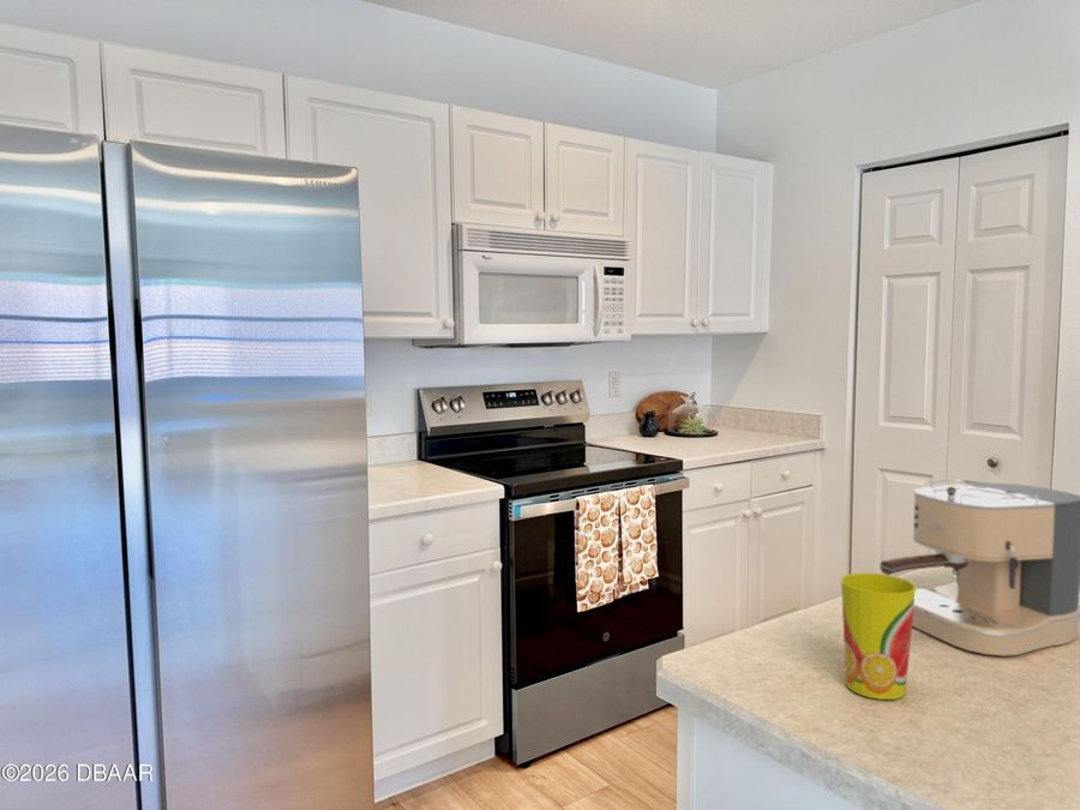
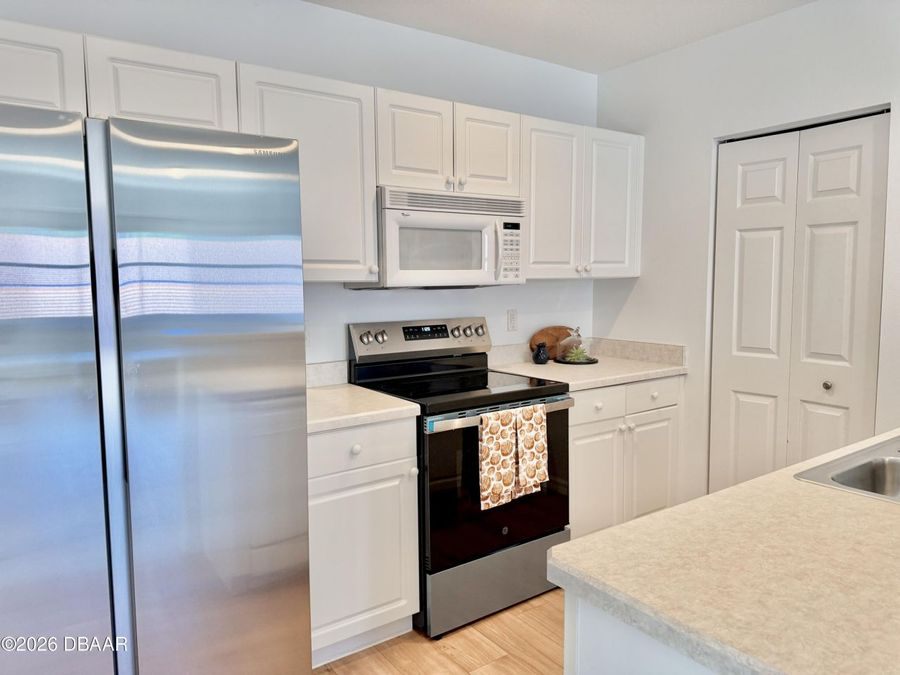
- cup [840,572,918,701]
- coffee maker [878,479,1080,656]
